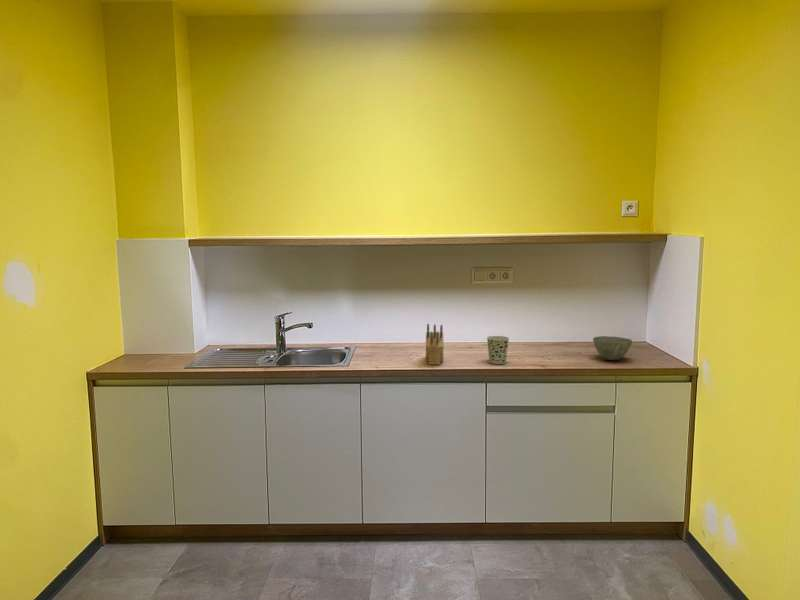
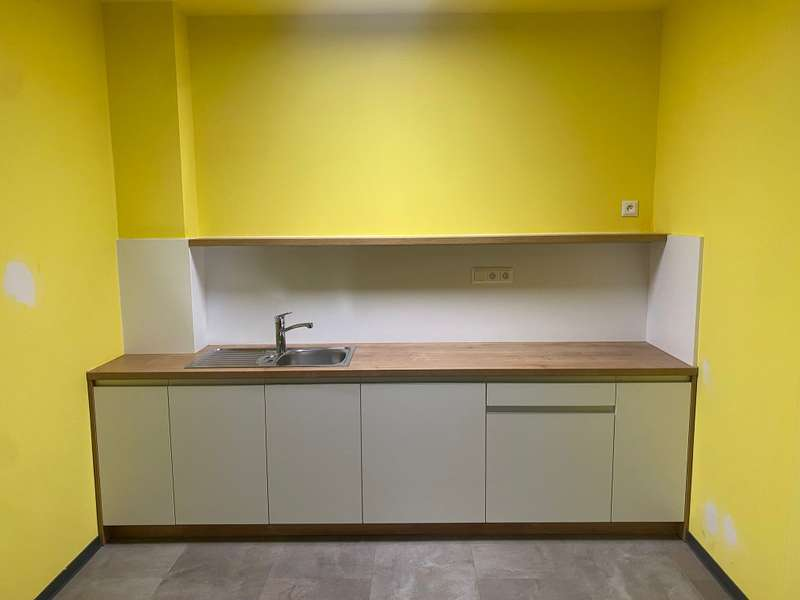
- cup [486,335,510,365]
- knife block [425,323,445,365]
- bowl [592,335,633,361]
